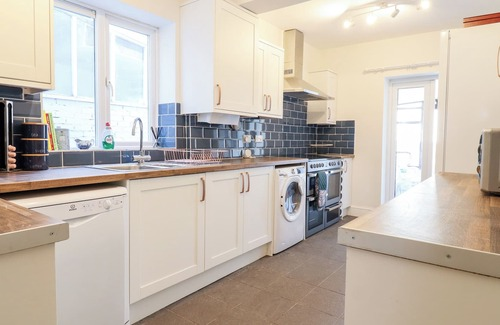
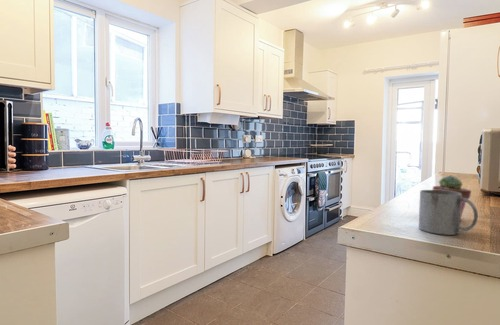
+ mug [418,189,479,236]
+ potted succulent [432,175,472,220]
